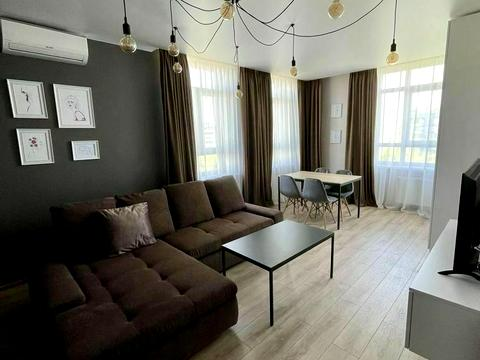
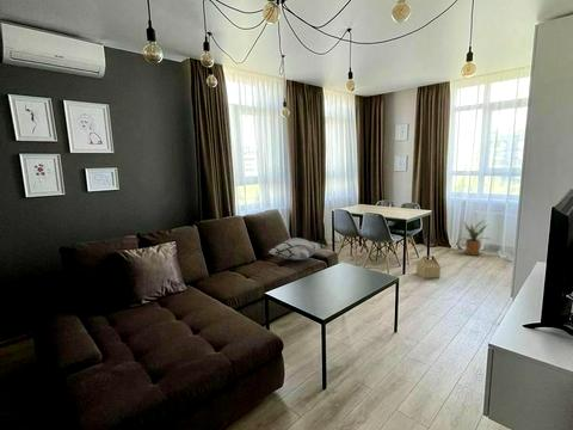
+ cardboard box [415,254,442,280]
+ decorative pillow [269,236,326,262]
+ house plant [460,219,493,257]
